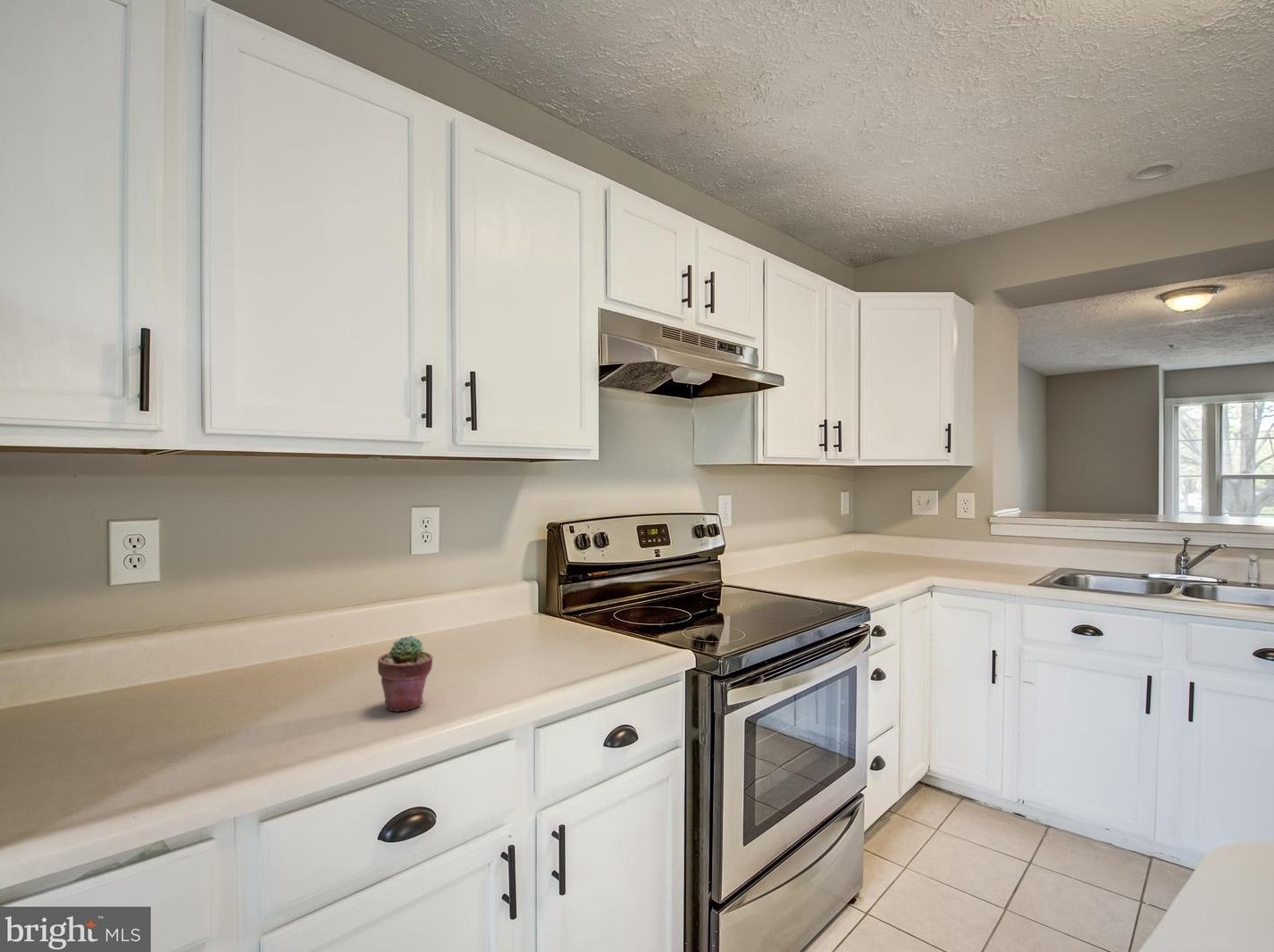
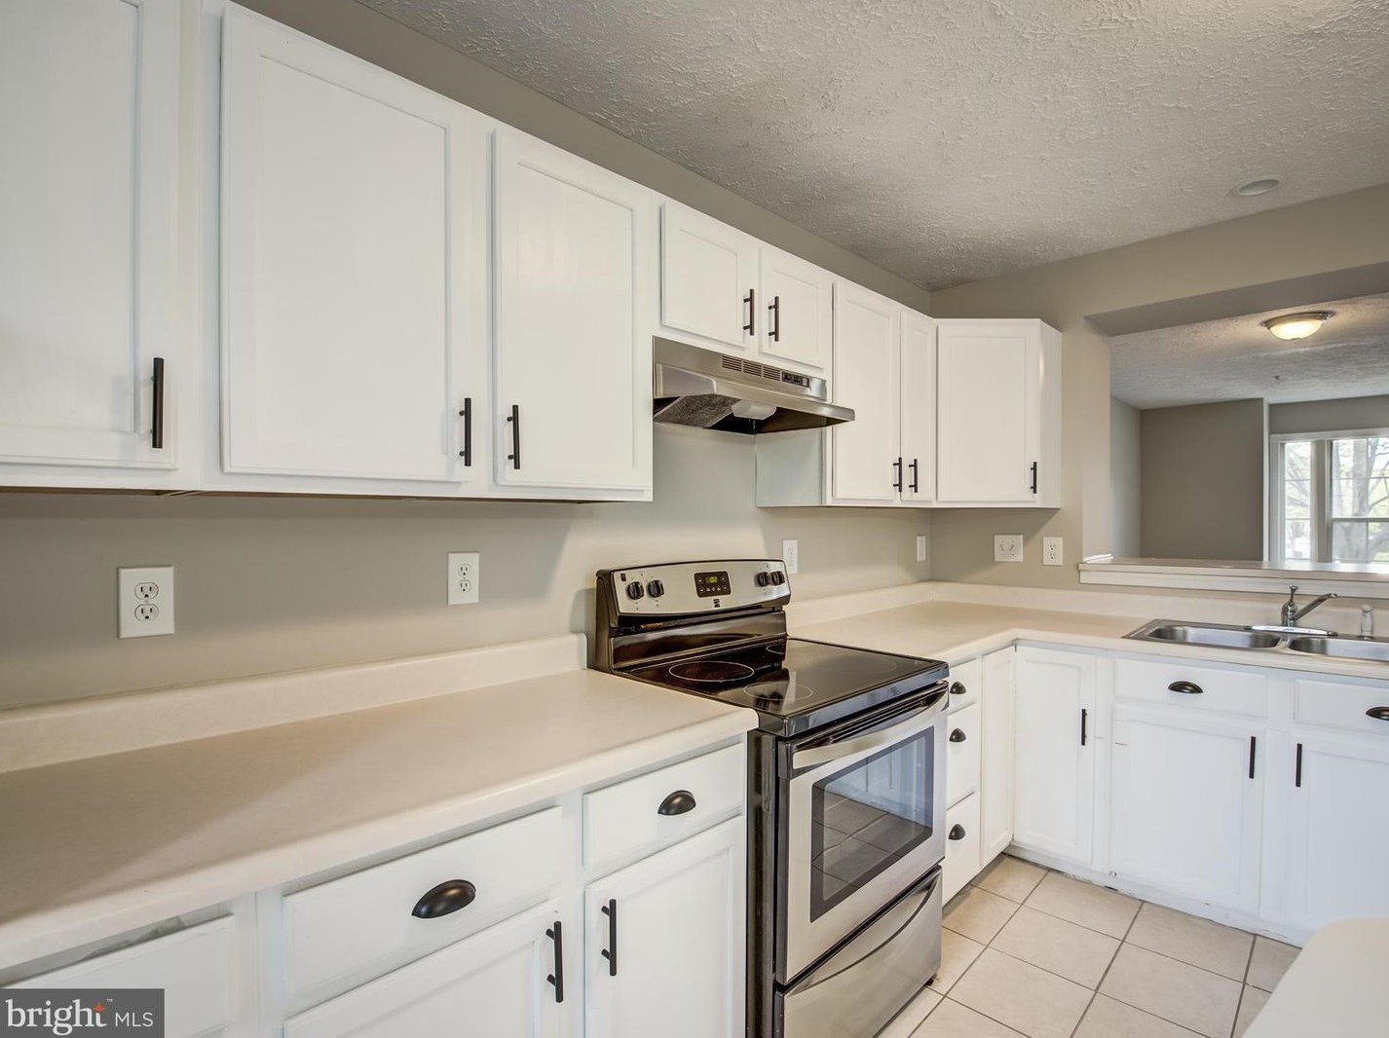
- potted succulent [377,635,433,713]
